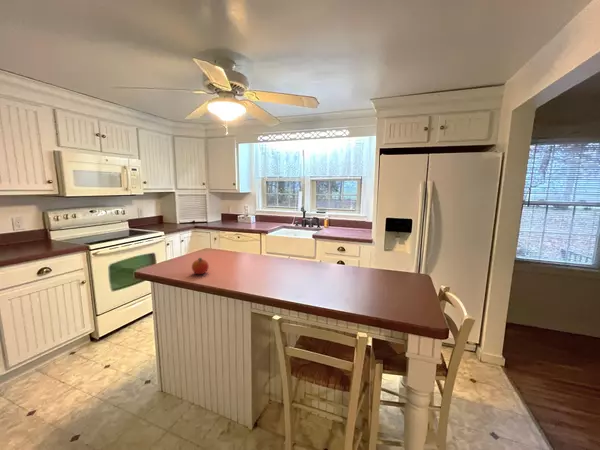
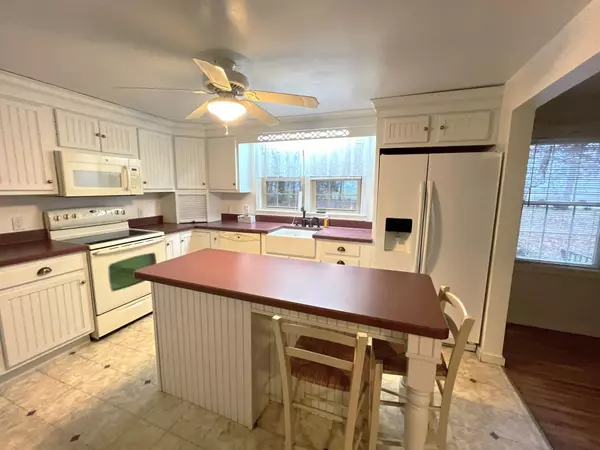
- fruit [191,257,210,275]
